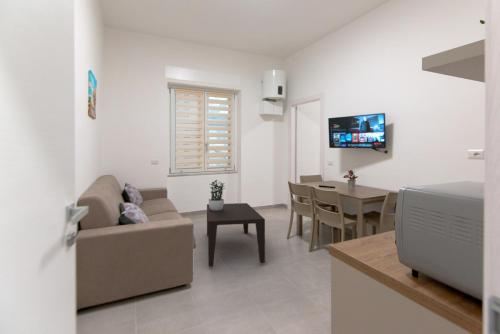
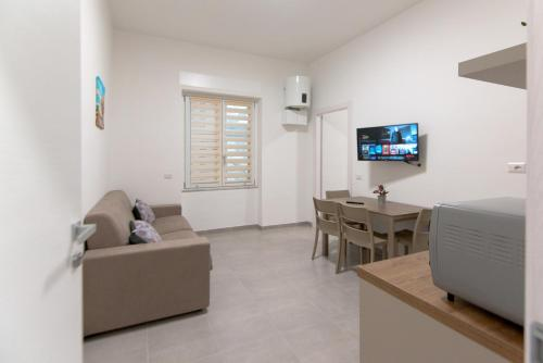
- coffee table [206,202,266,268]
- potted plant [208,179,226,210]
